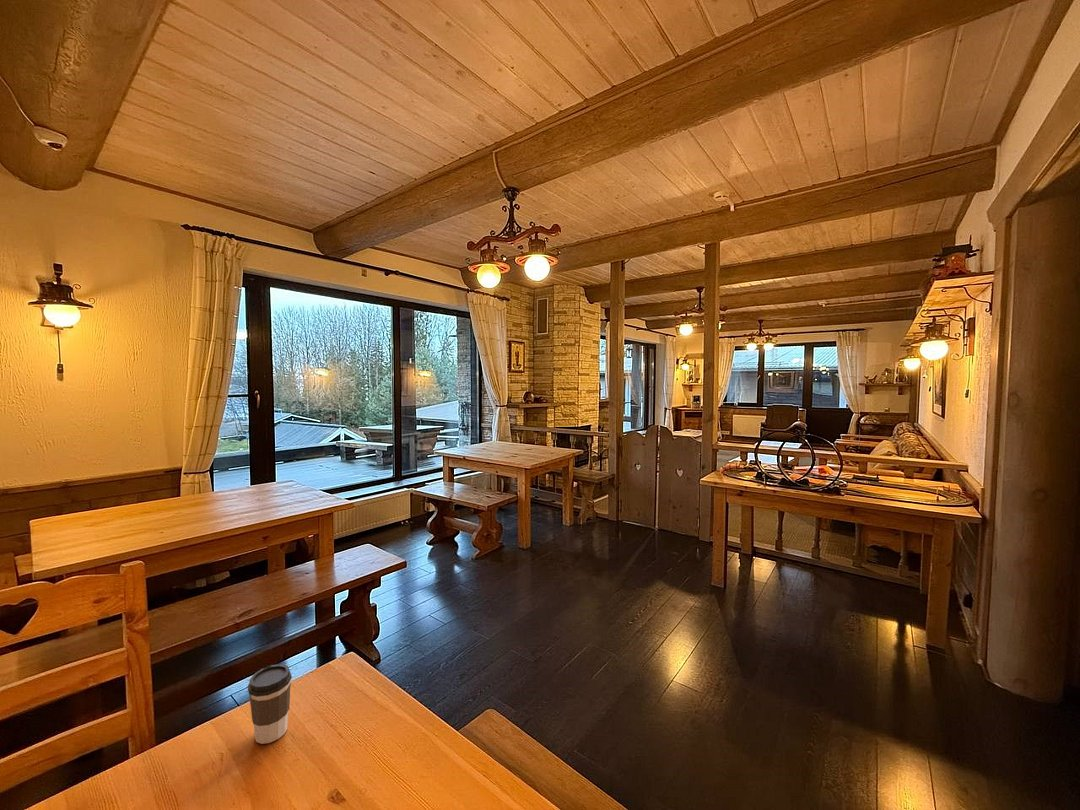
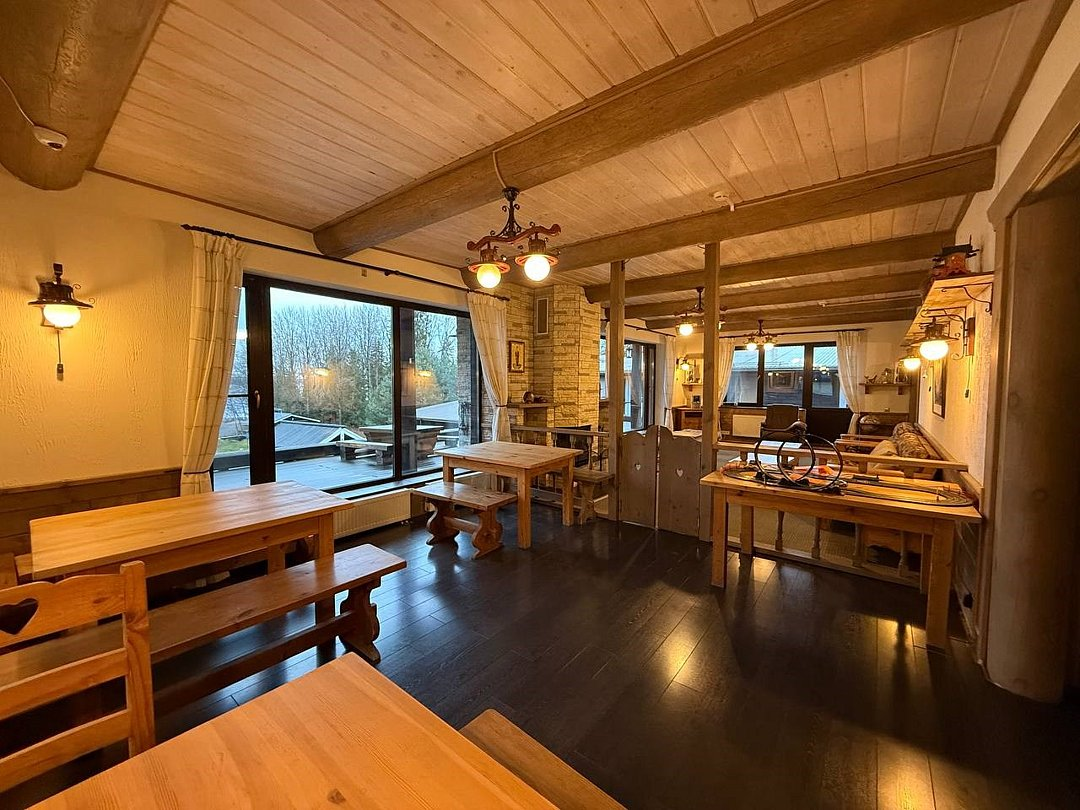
- coffee cup [247,663,293,745]
